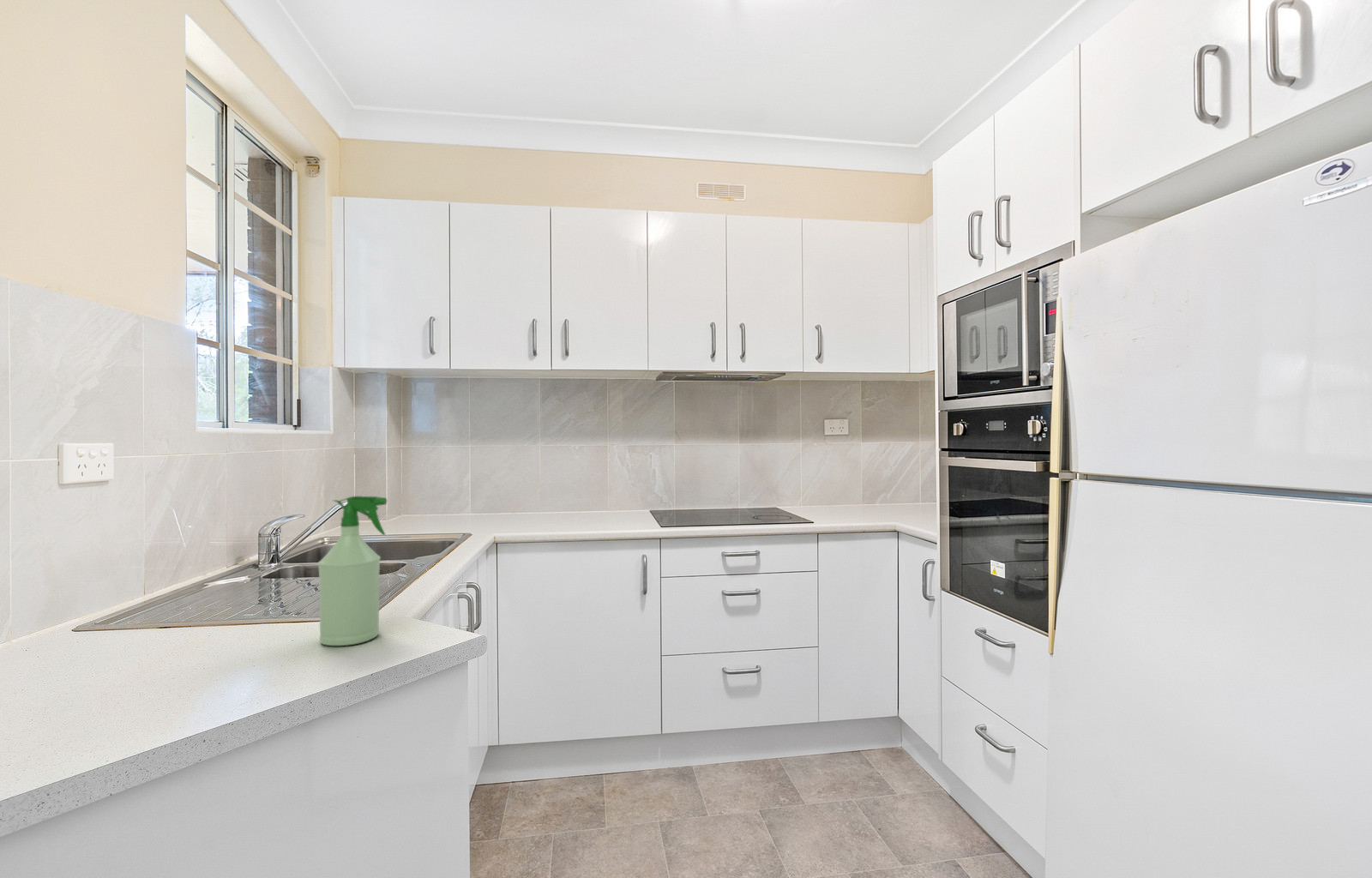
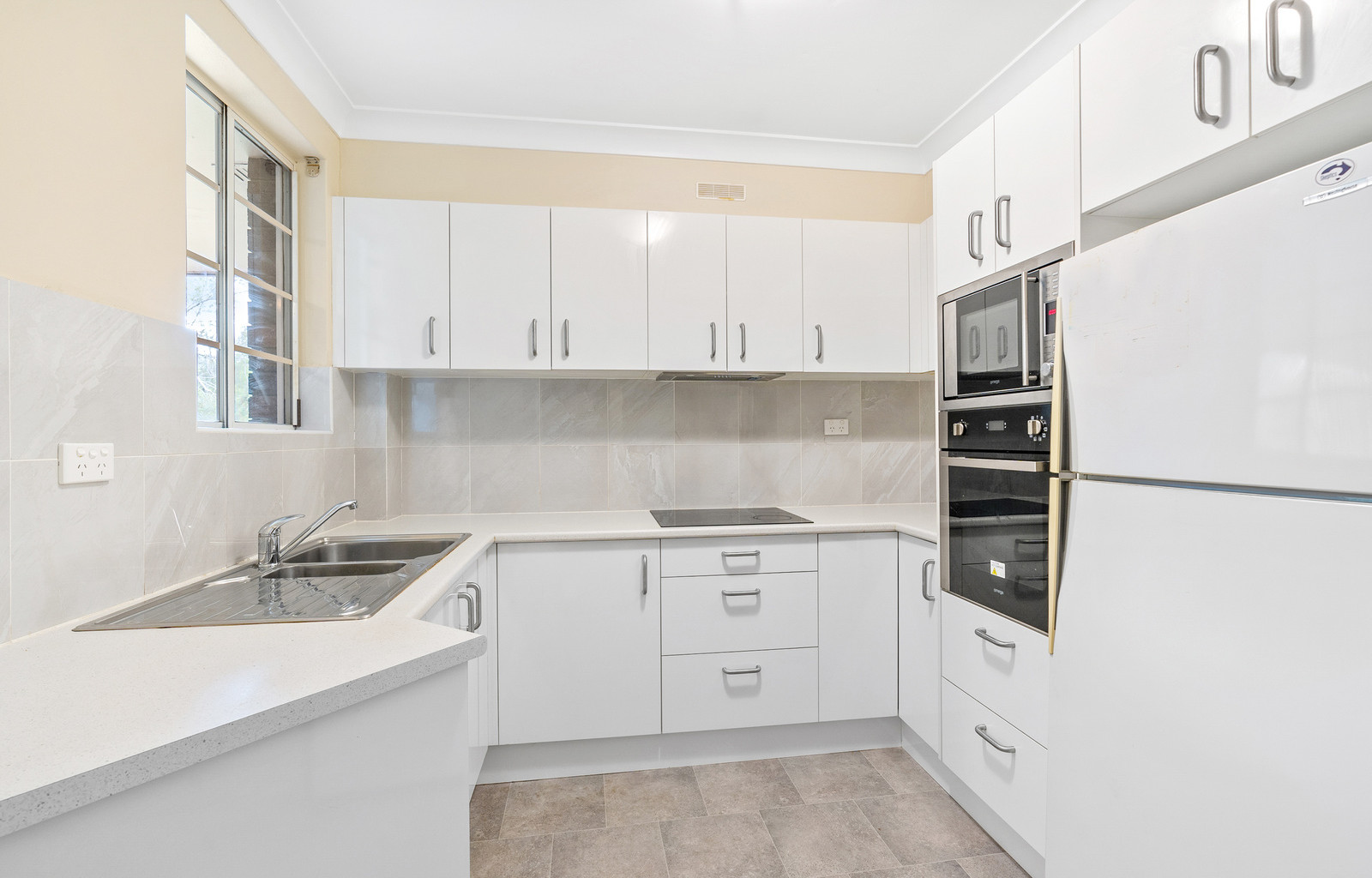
- spray bottle [317,495,388,646]
